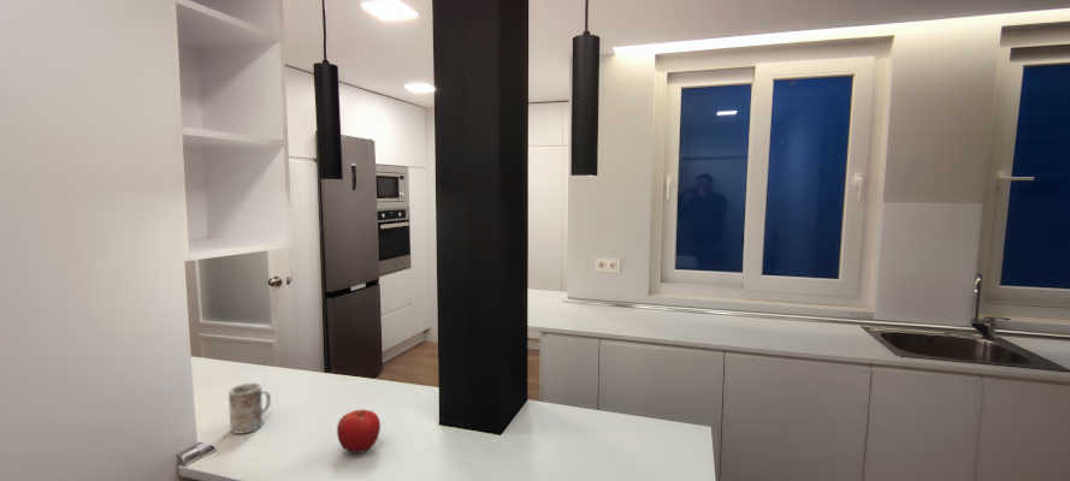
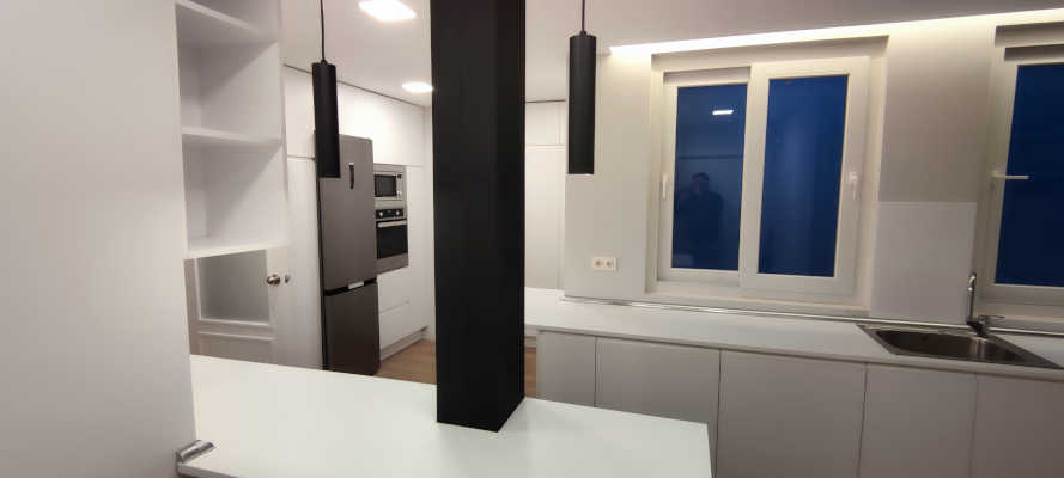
- fruit [336,409,382,455]
- mug [227,382,272,435]
